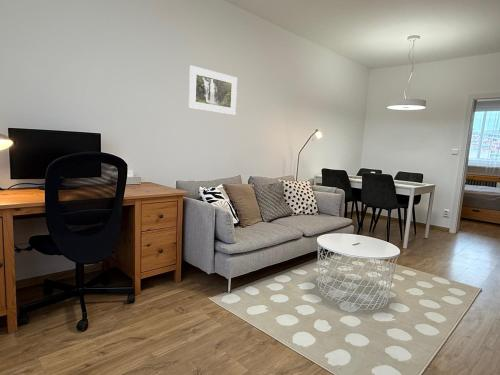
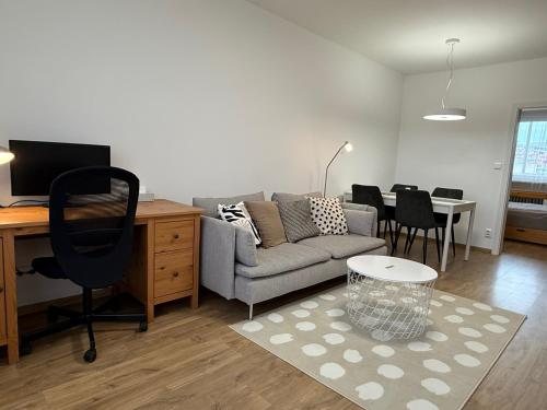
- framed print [188,65,238,116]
